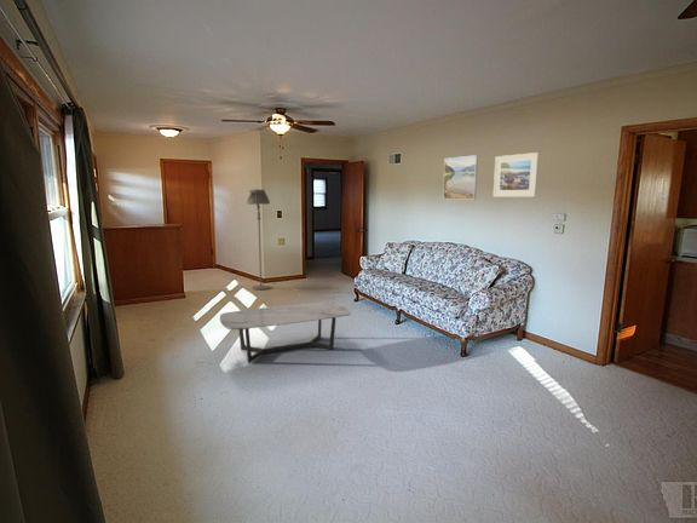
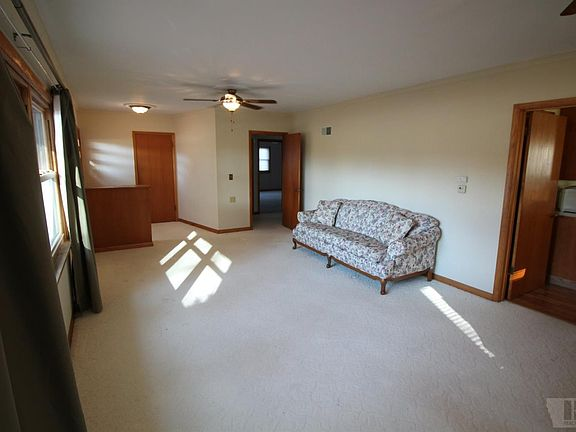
- floor lamp [246,189,271,291]
- coffee table [219,300,352,364]
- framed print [442,154,479,201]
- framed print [492,151,541,199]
